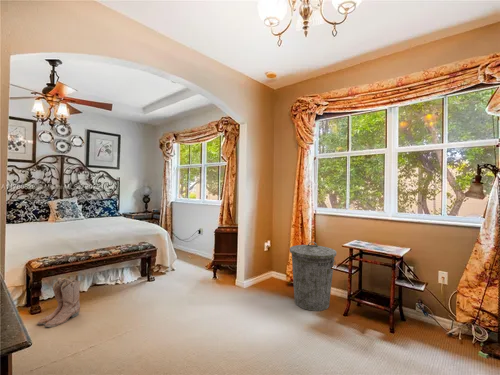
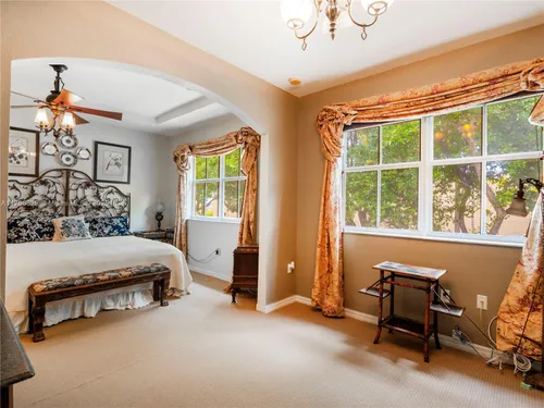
- trash can [289,241,337,312]
- boots [36,277,81,328]
